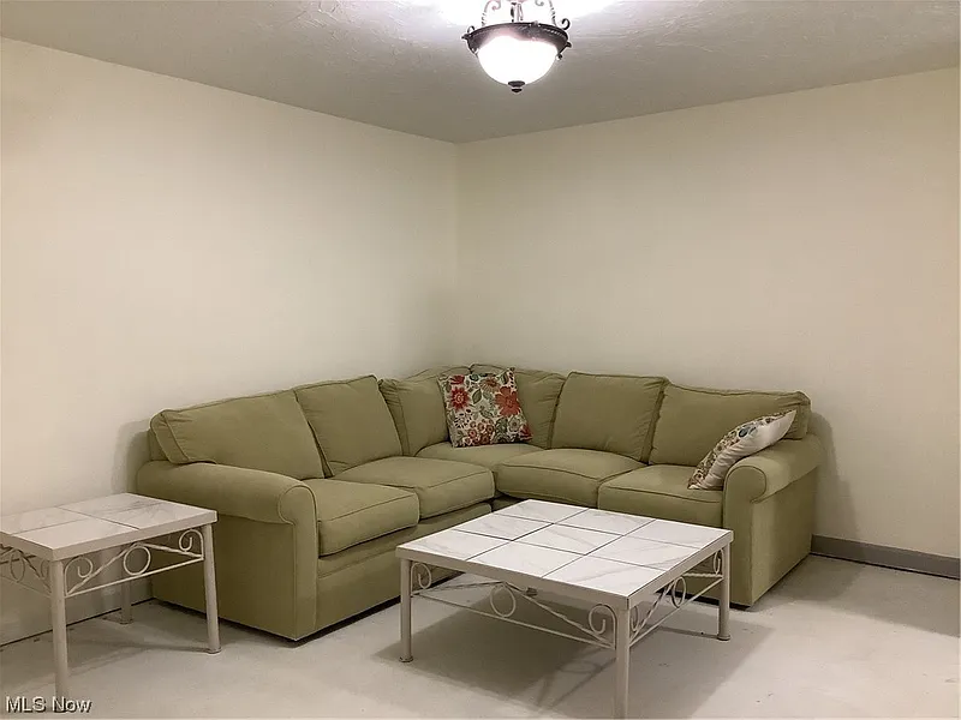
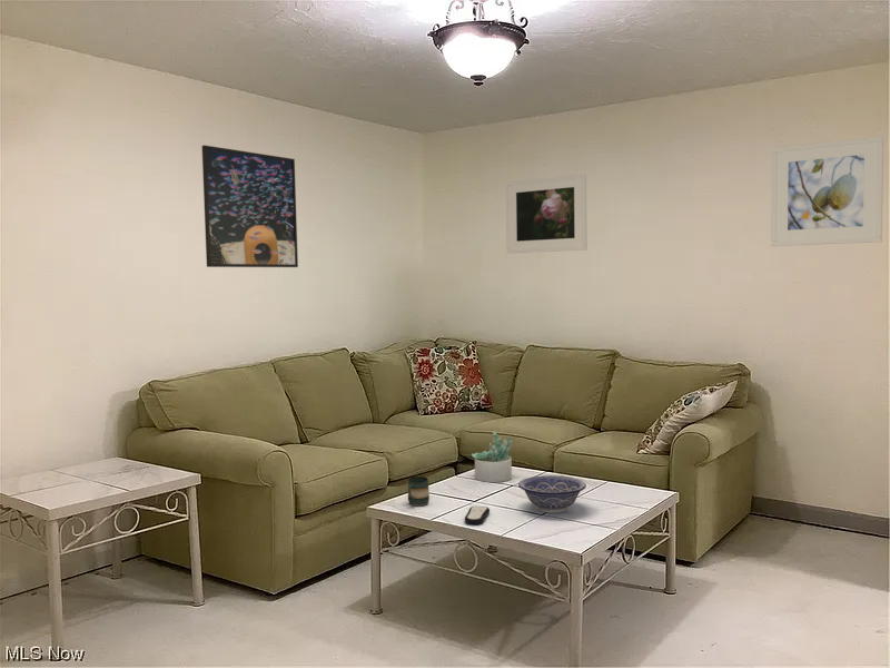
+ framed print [770,135,884,247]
+ remote control [464,505,491,525]
+ decorative bowl [517,474,587,514]
+ succulent plant [471,431,514,483]
+ mug [407,475,431,508]
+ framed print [505,173,589,254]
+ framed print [201,145,299,268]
